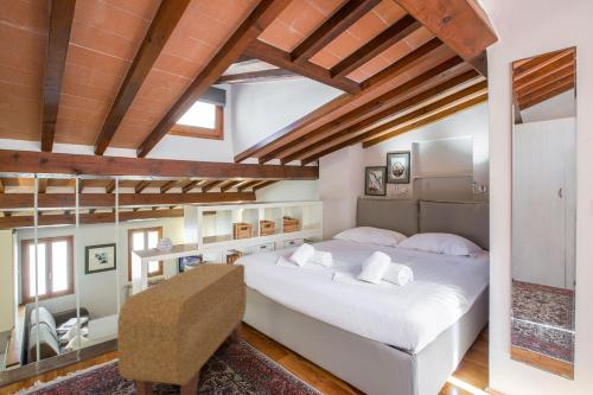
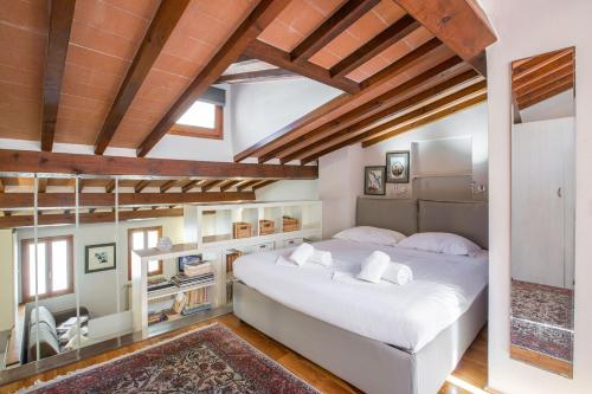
- media console [116,262,247,395]
